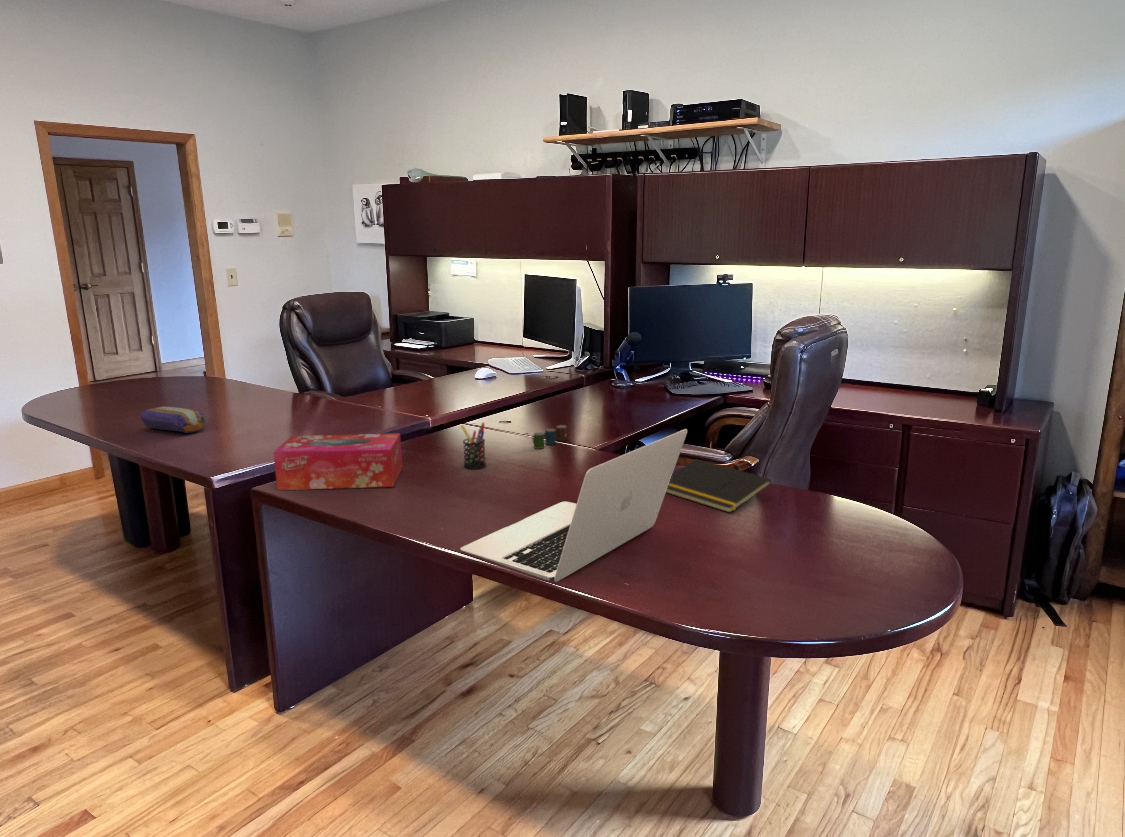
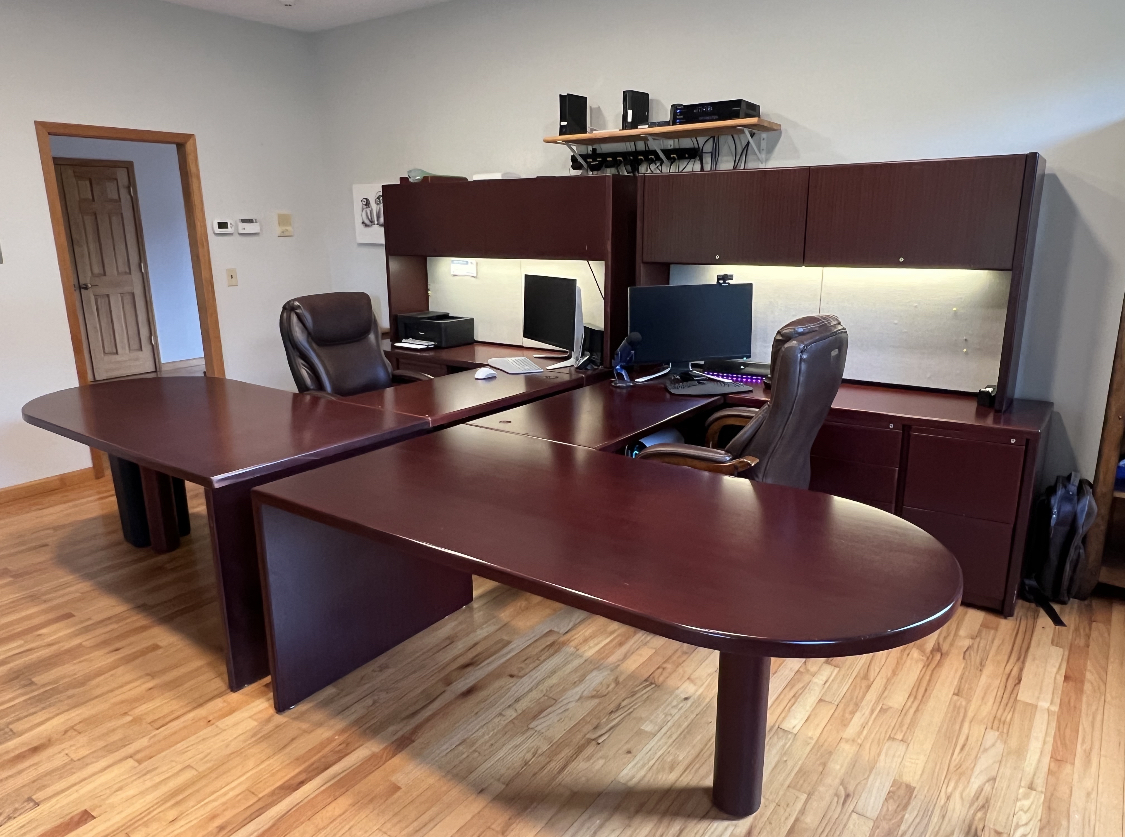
- pencil case [140,405,206,434]
- notepad [666,458,772,514]
- pen holder [460,422,487,470]
- cup [531,424,568,450]
- laptop [459,428,688,583]
- tissue box [272,432,403,491]
